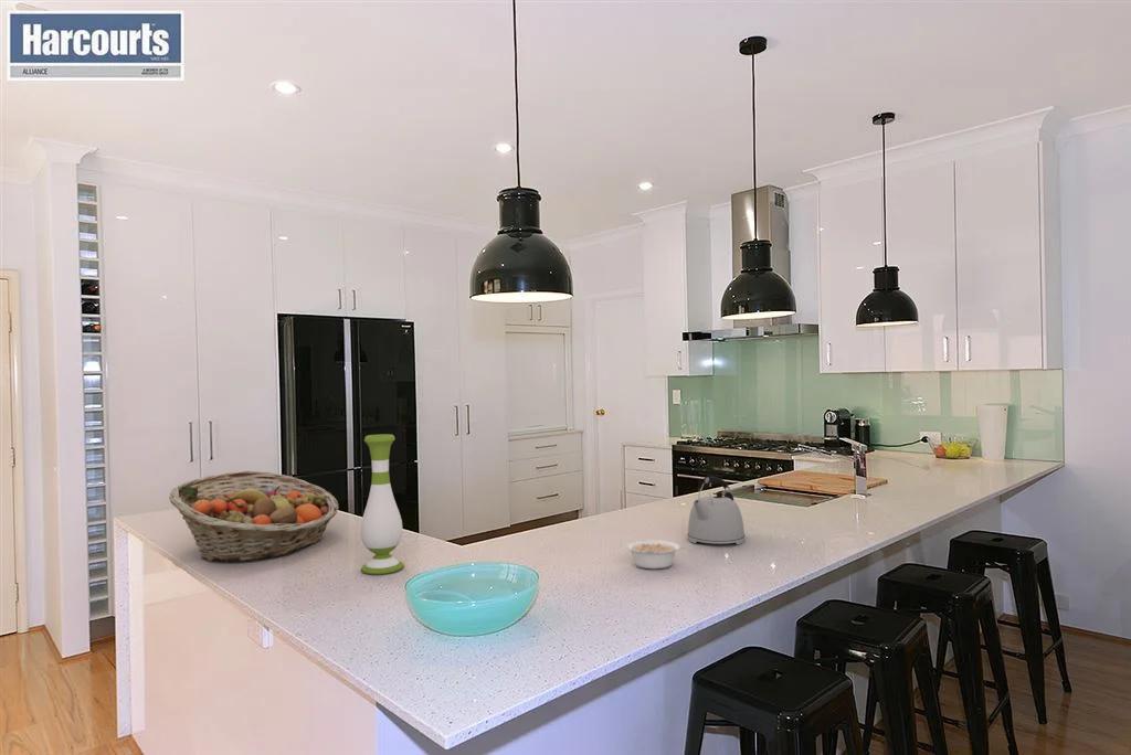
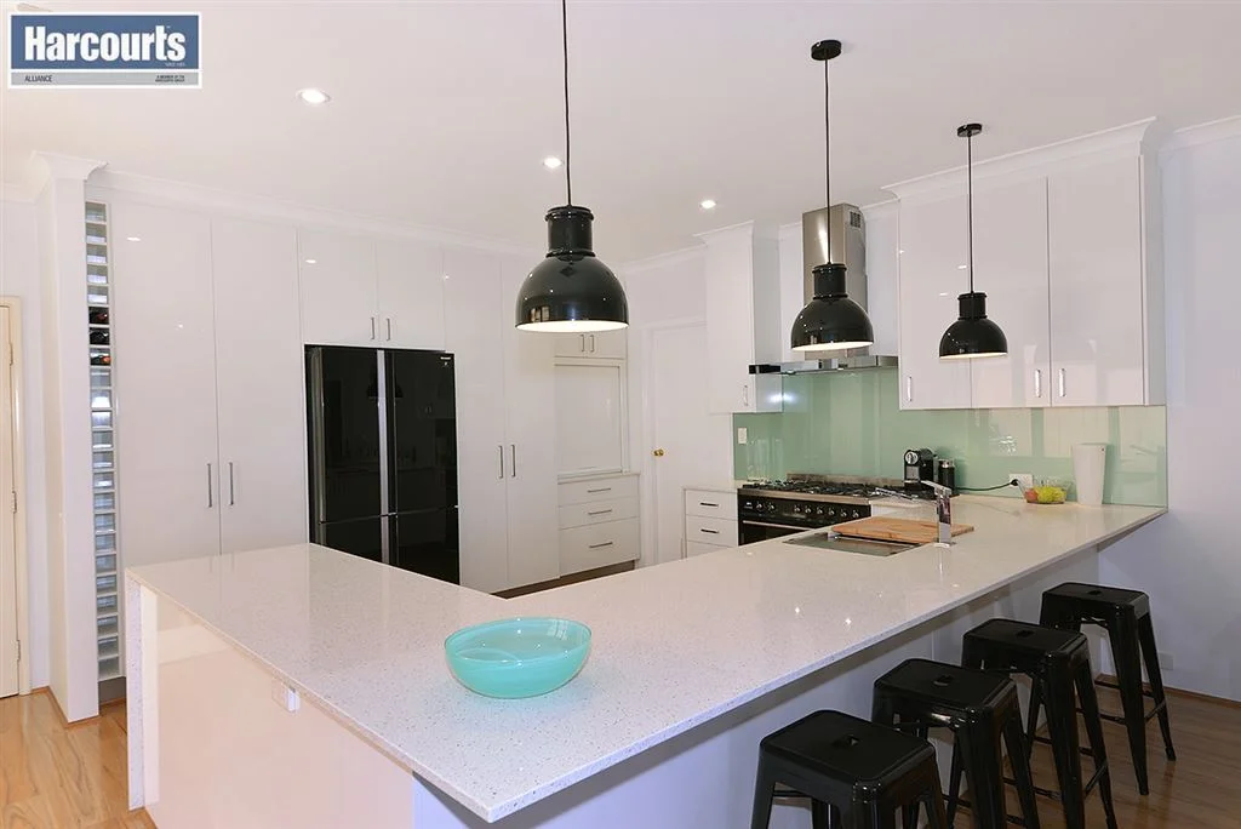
- vase [360,433,405,575]
- kettle [687,476,746,545]
- fruit basket [168,470,340,563]
- legume [625,540,685,570]
